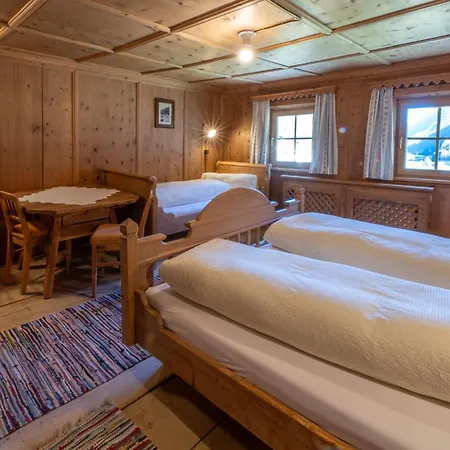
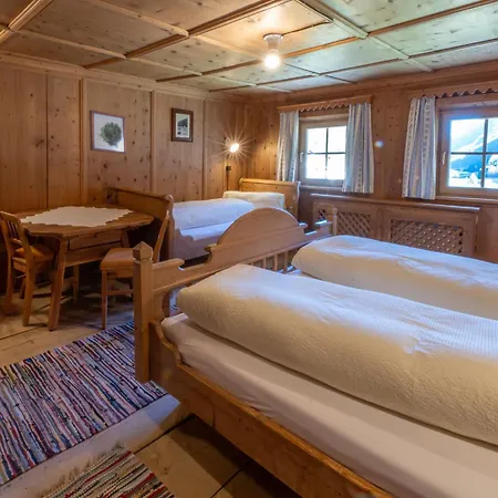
+ wall art [89,110,127,155]
